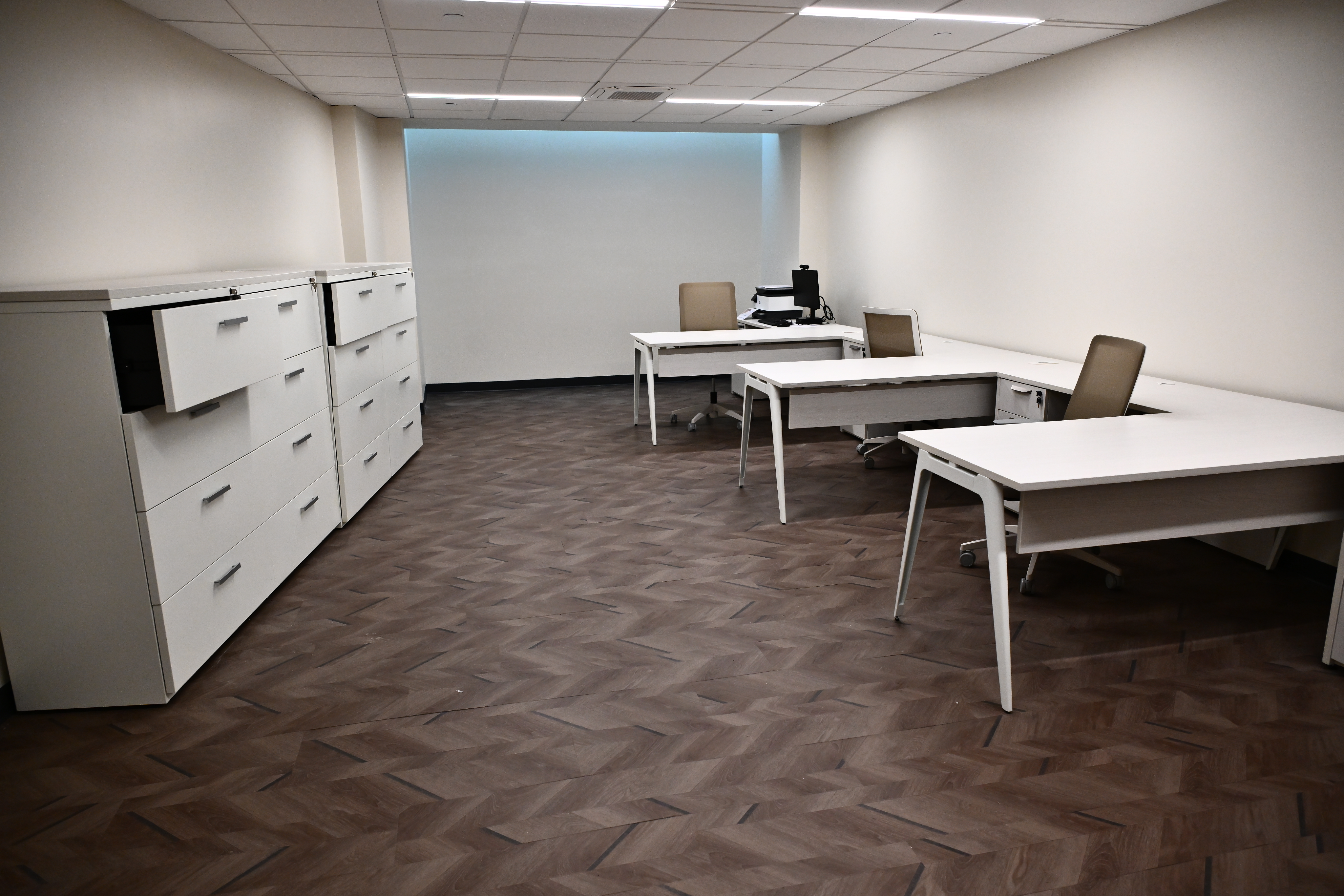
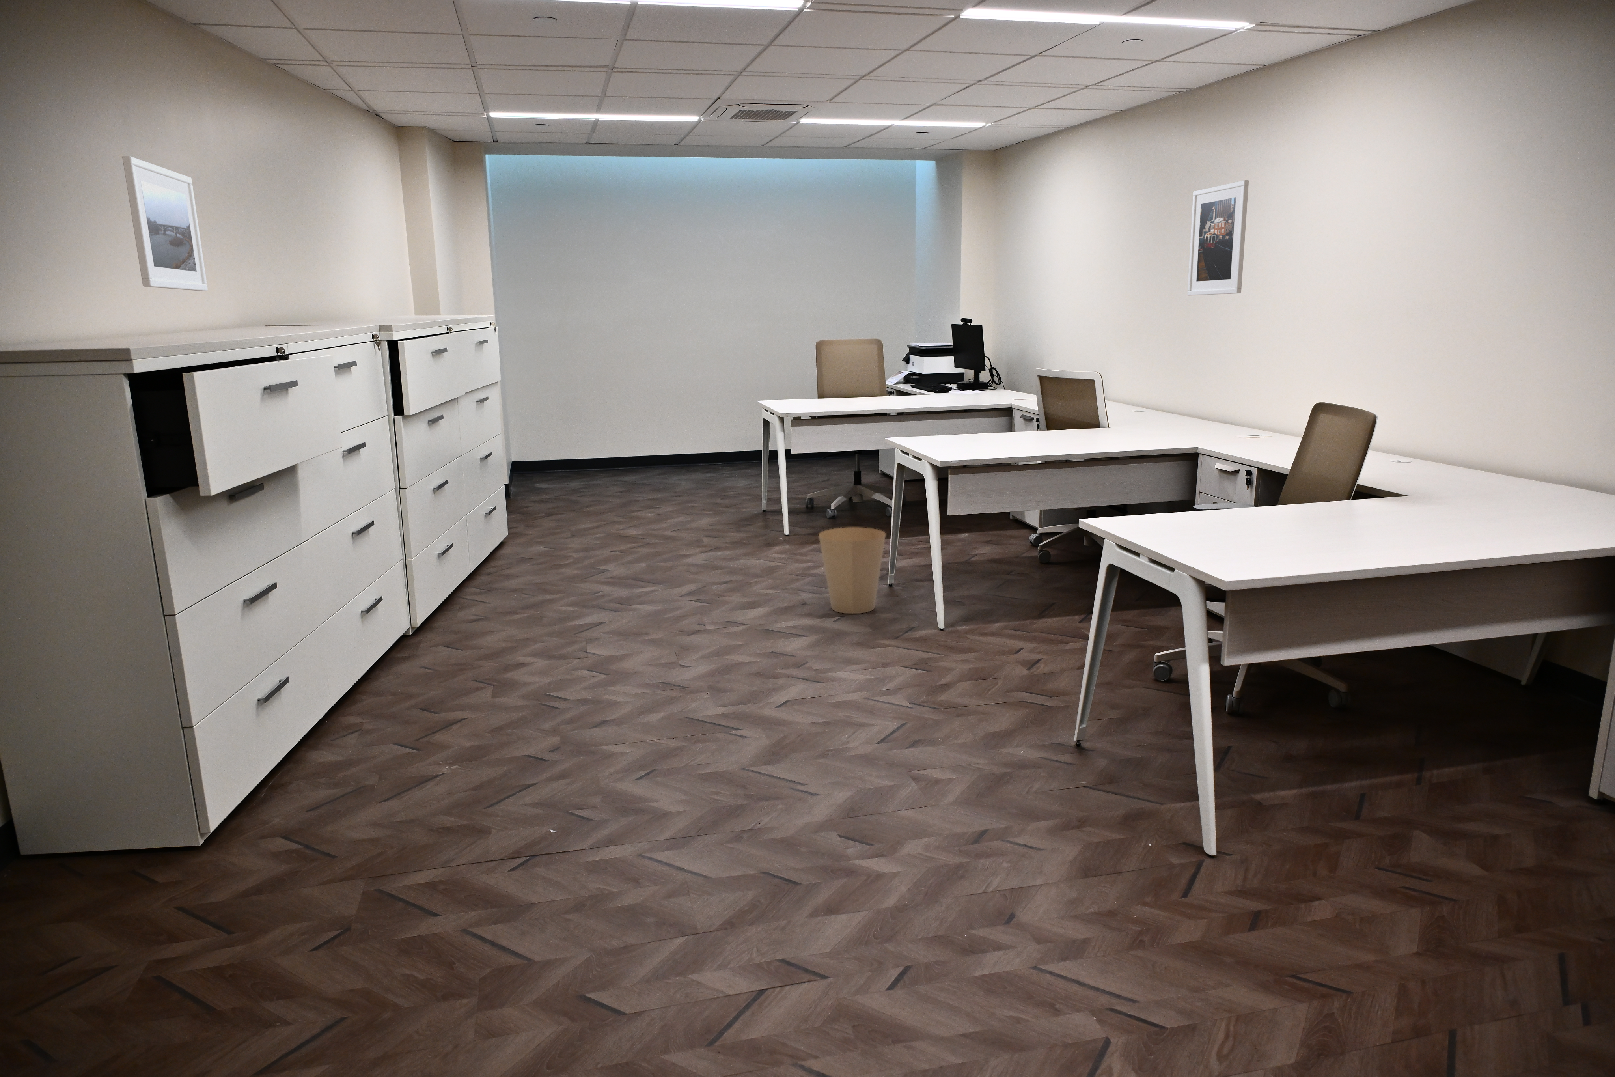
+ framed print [1187,180,1249,296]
+ trash can [818,526,886,614]
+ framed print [121,155,208,291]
